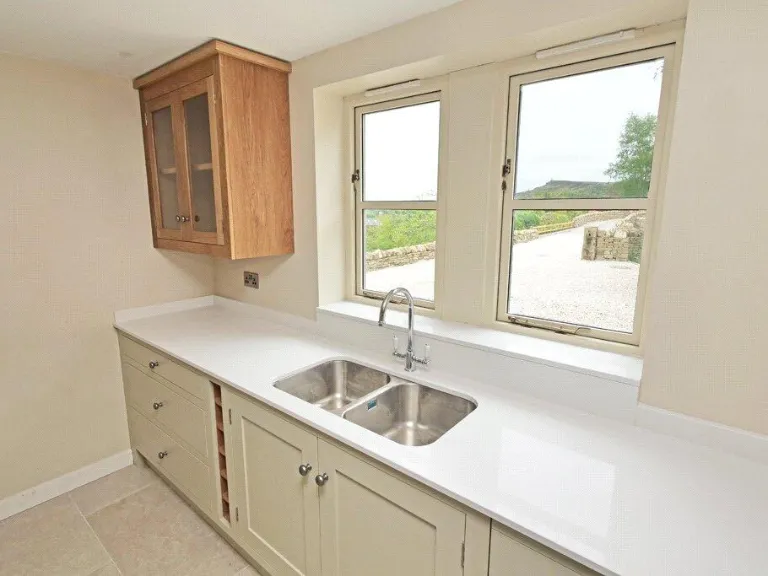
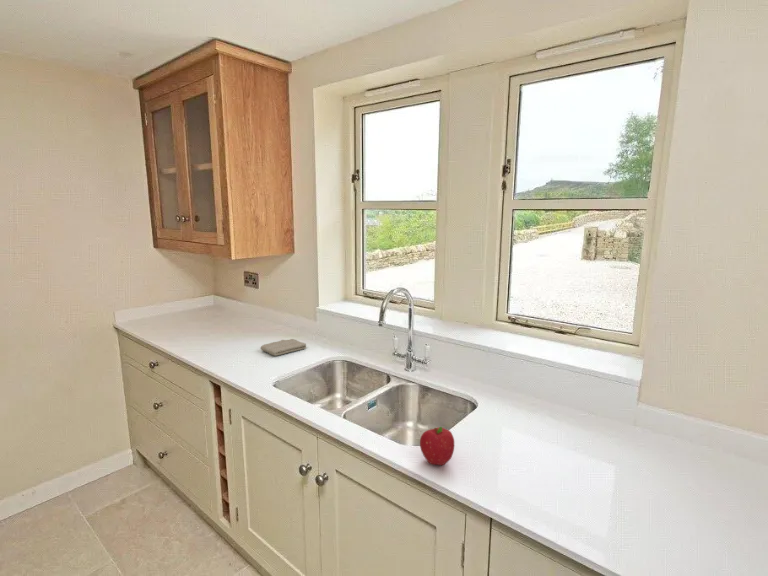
+ washcloth [260,338,307,357]
+ fruit [419,426,455,466]
